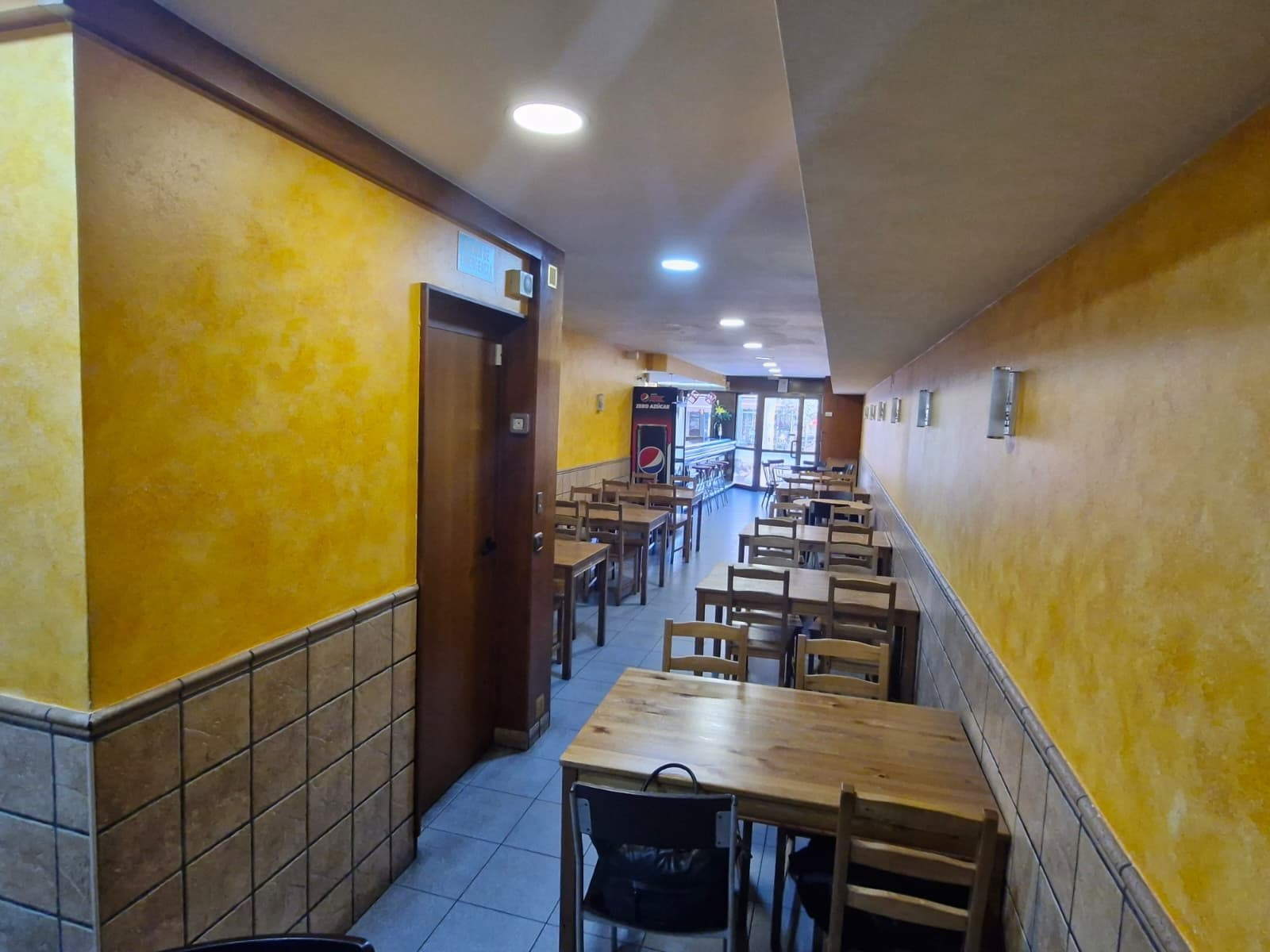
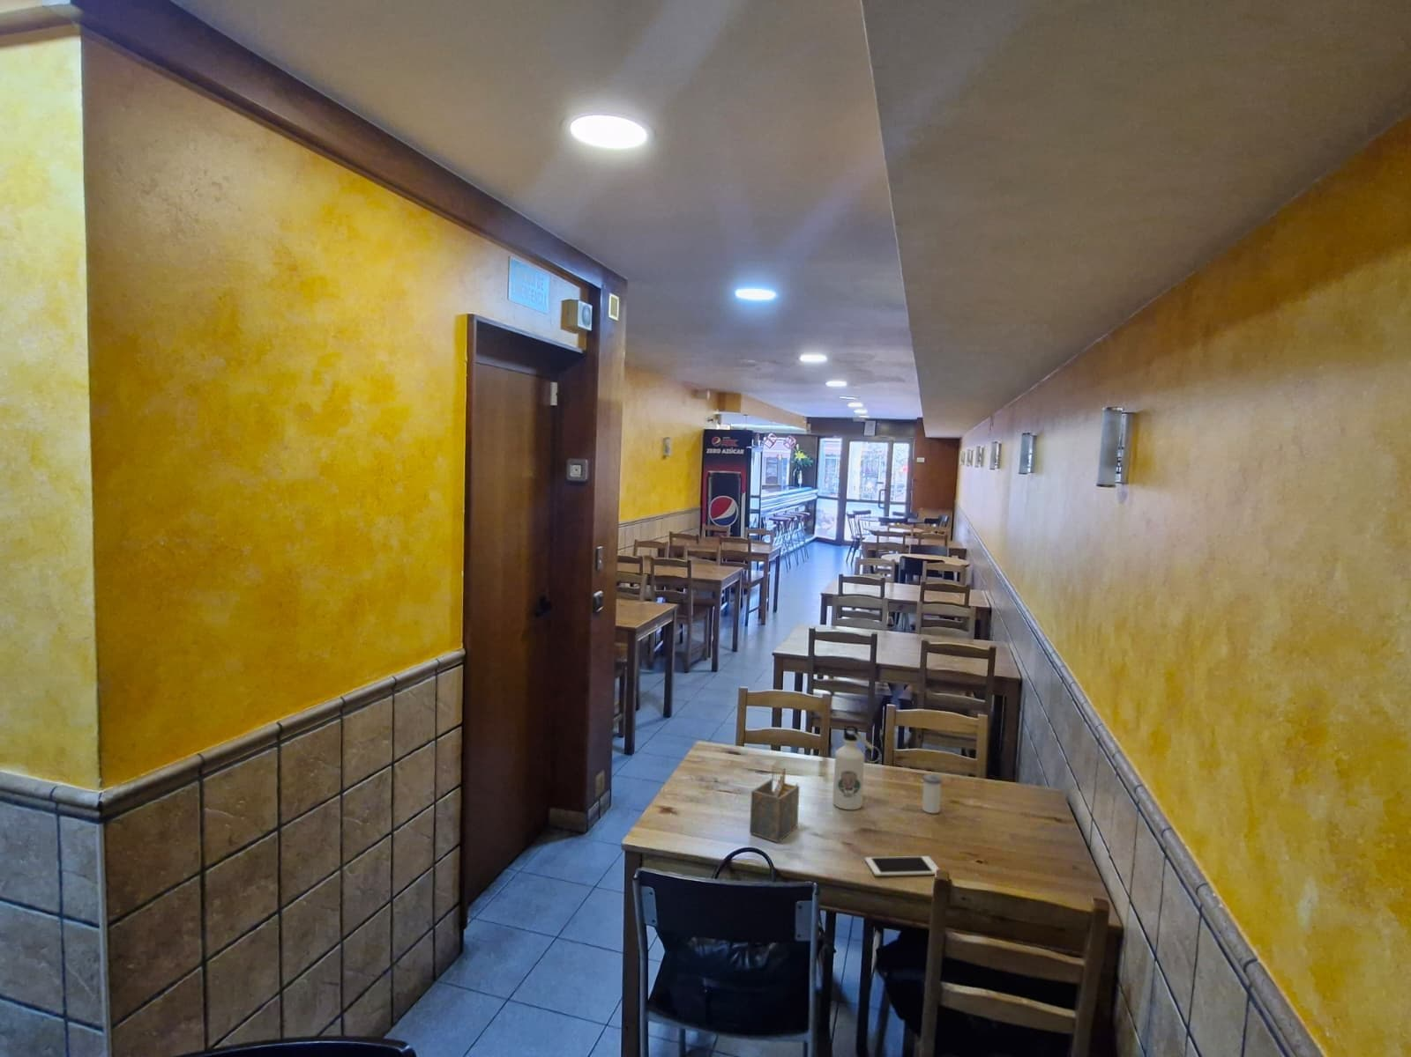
+ salt shaker [921,774,943,814]
+ water bottle [832,725,881,811]
+ cell phone [864,855,939,876]
+ napkin holder [749,765,801,843]
